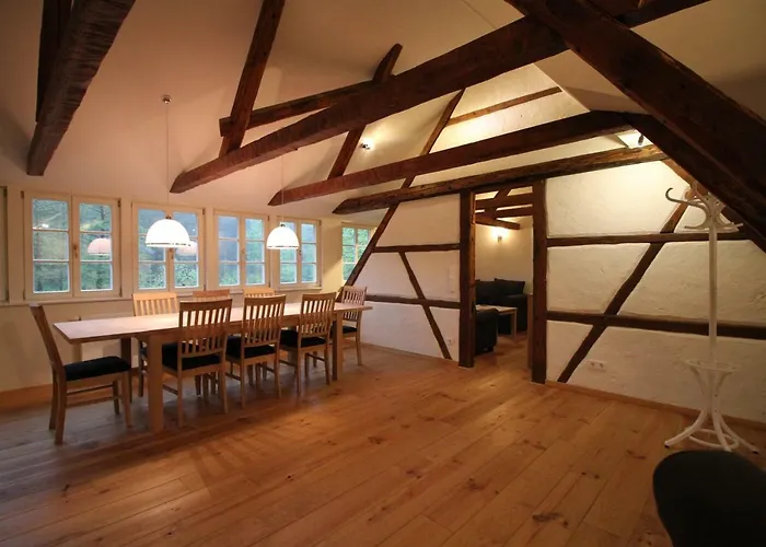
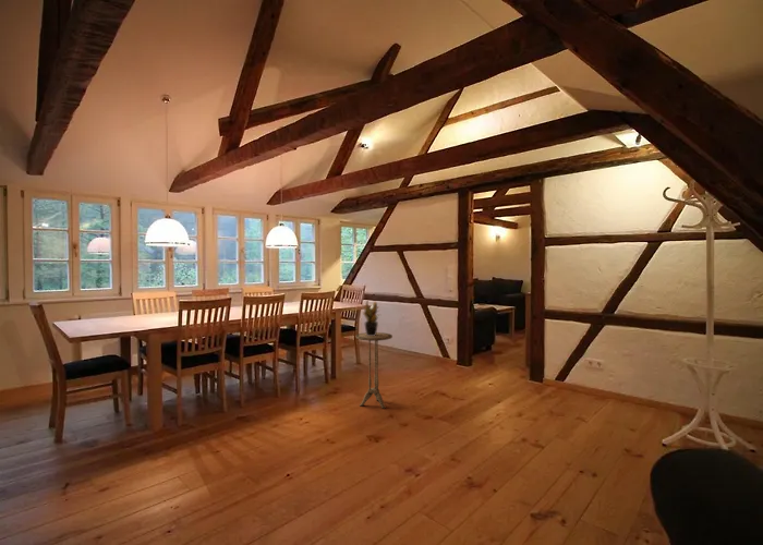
+ side table [354,331,393,410]
+ potted plant [362,300,382,336]
